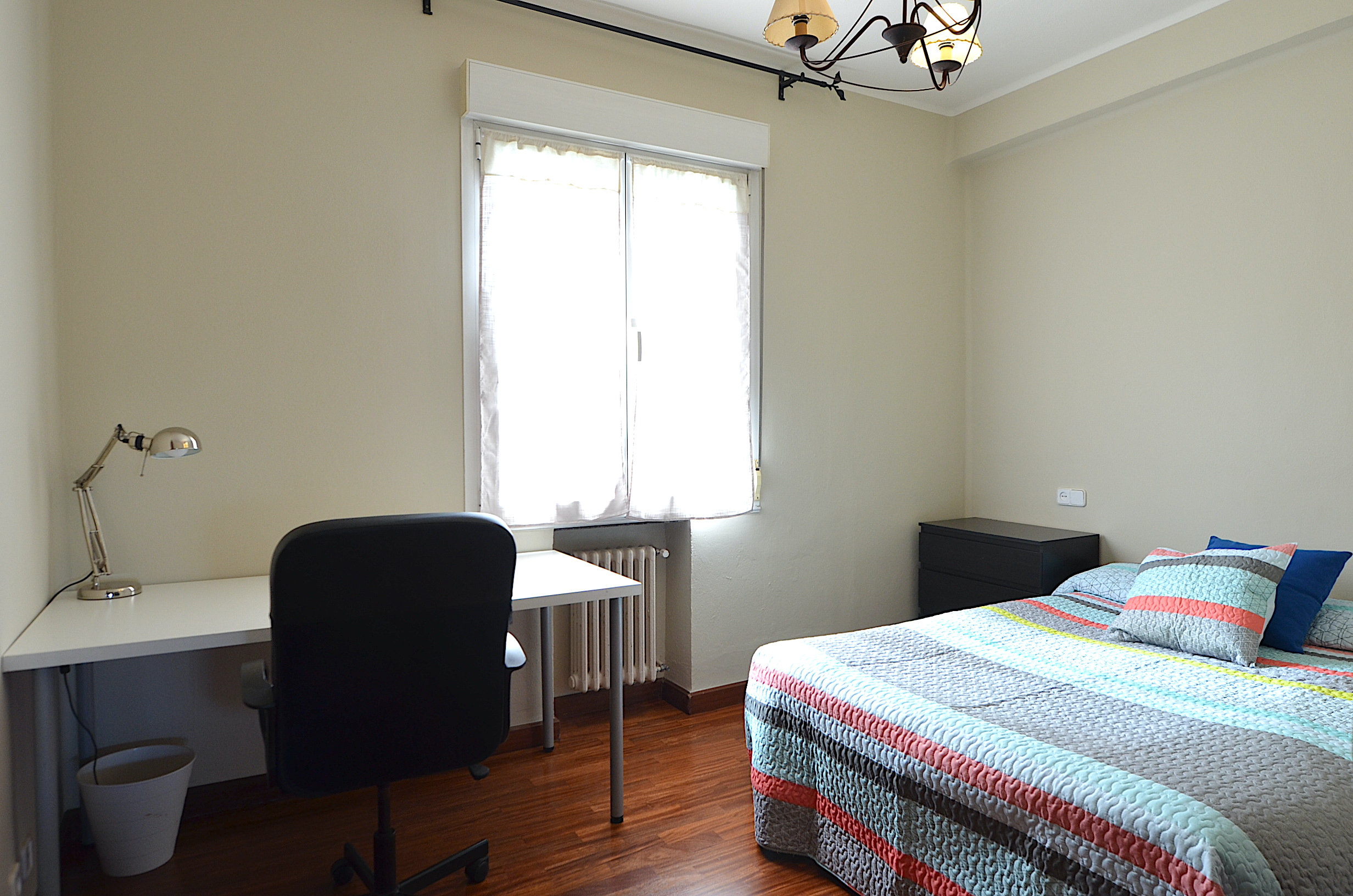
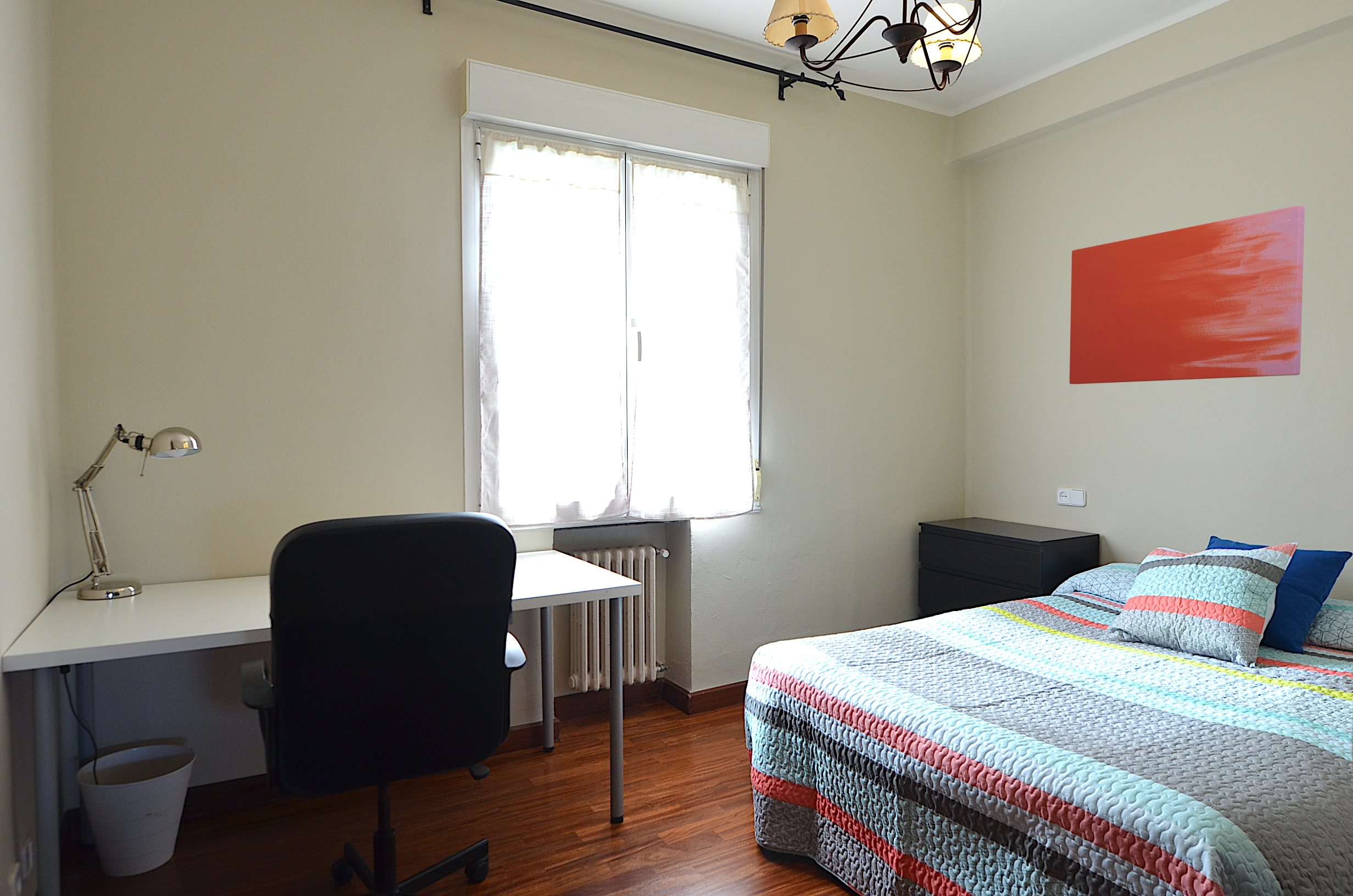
+ wall art [1069,205,1305,385]
